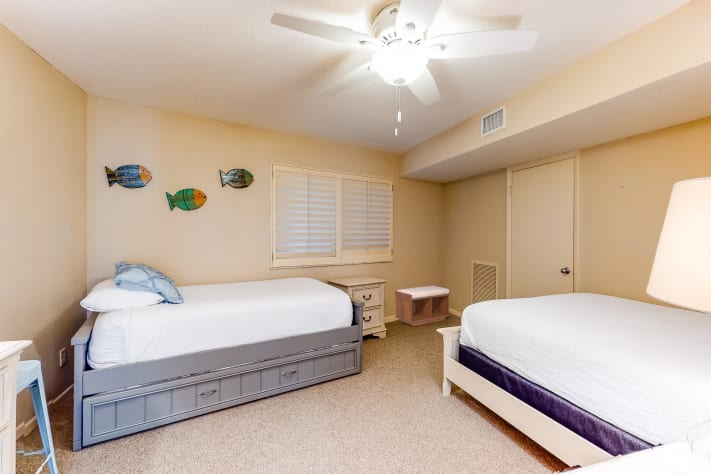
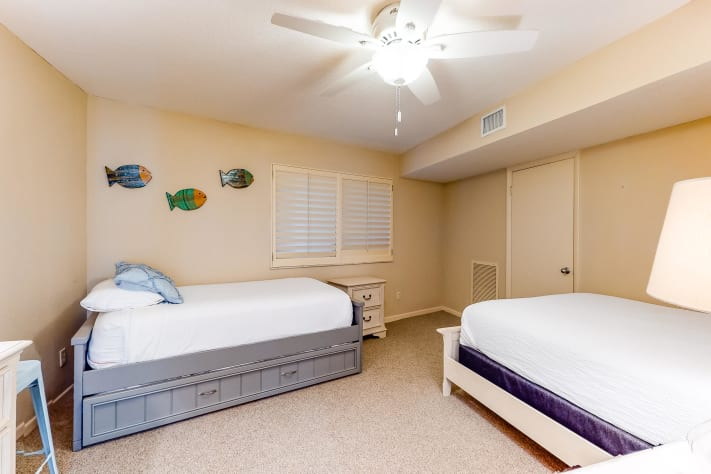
- bench [394,285,451,327]
